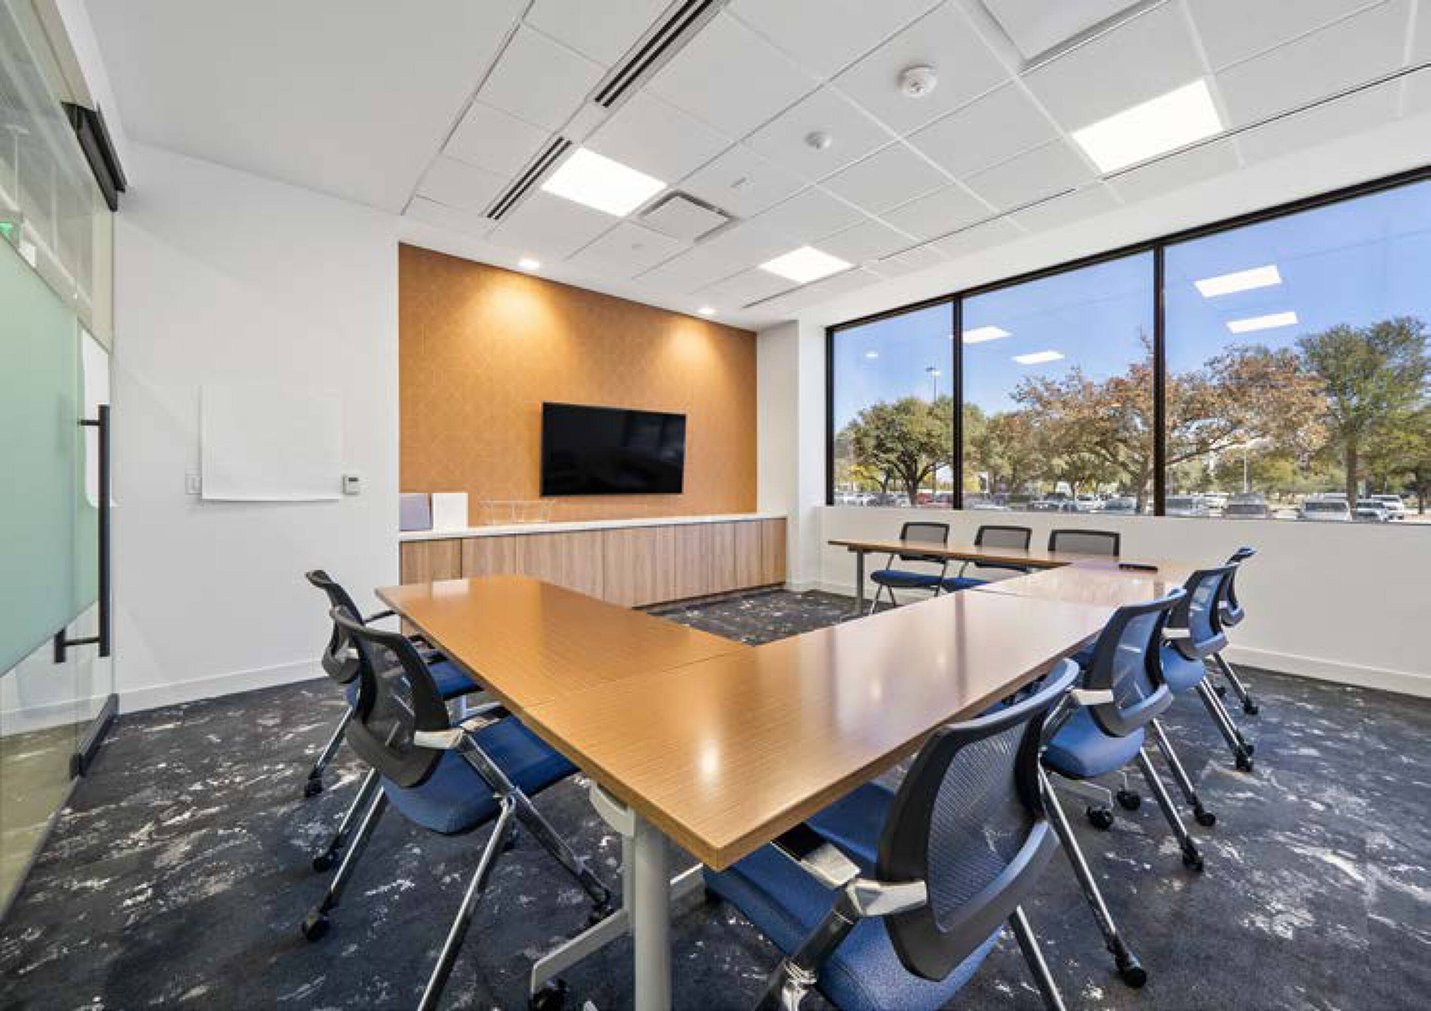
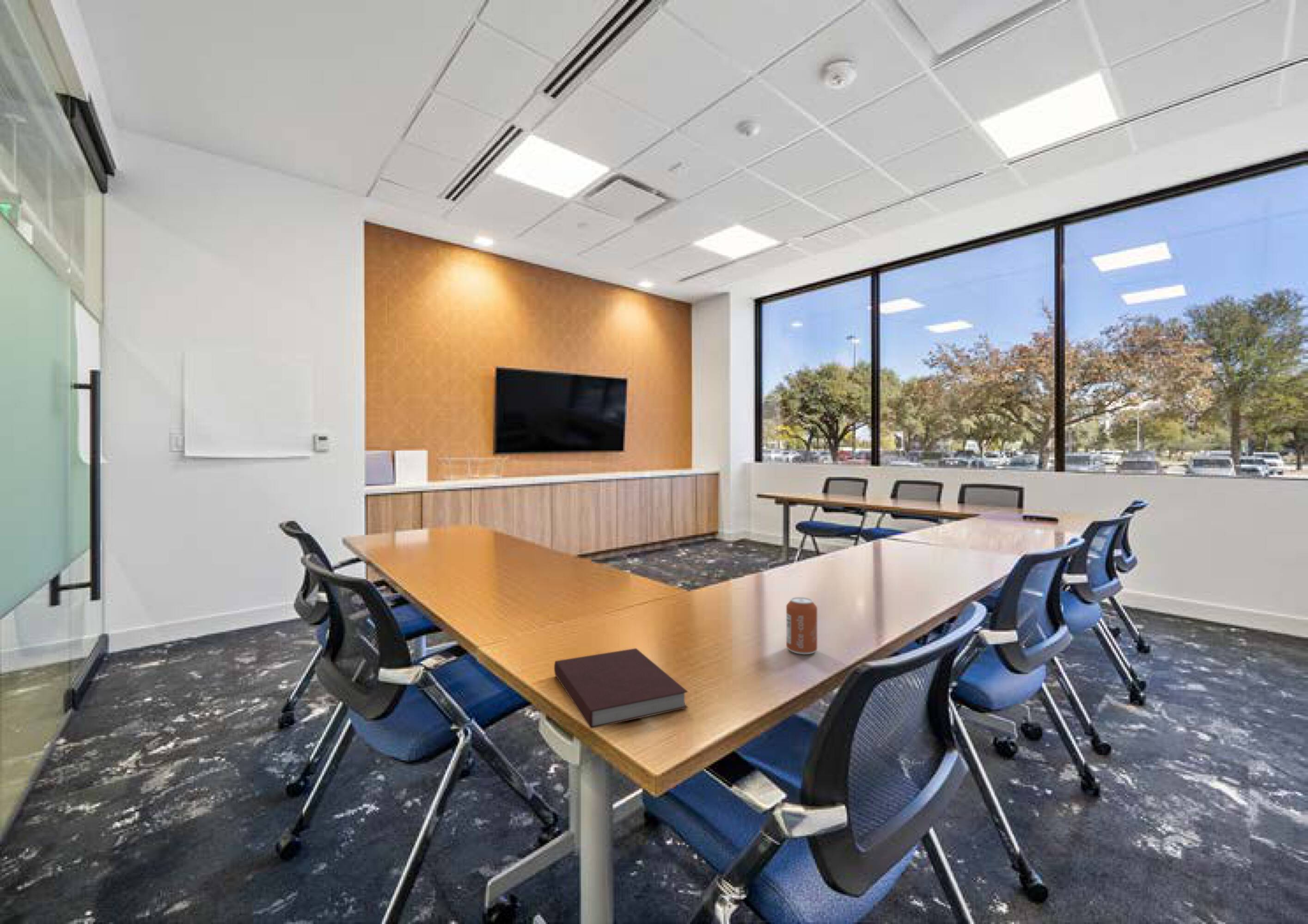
+ can [786,596,818,655]
+ notebook [554,648,689,729]
